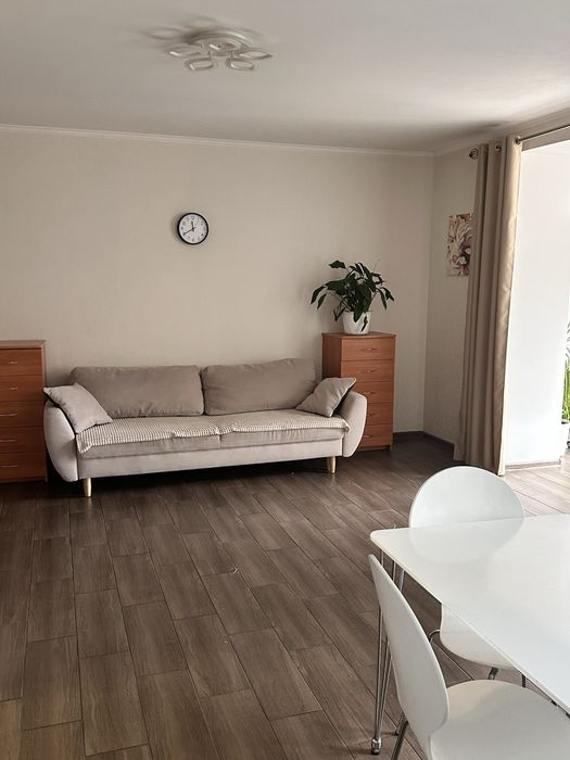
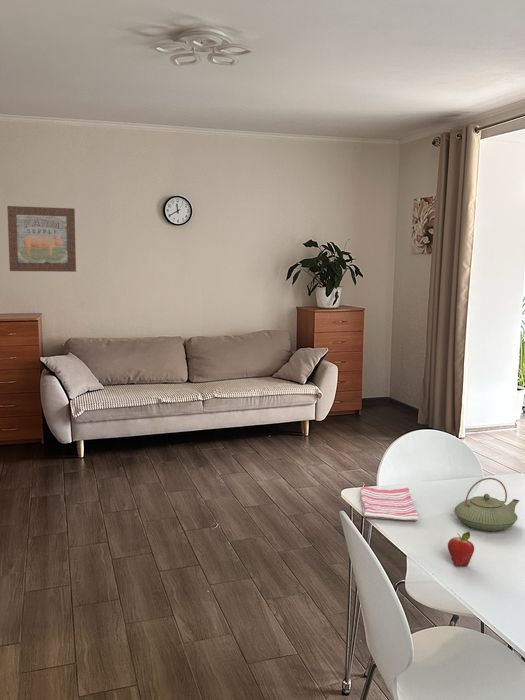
+ dish towel [359,486,419,522]
+ wall art [6,205,77,273]
+ fruit [447,531,475,567]
+ teapot [453,477,520,532]
